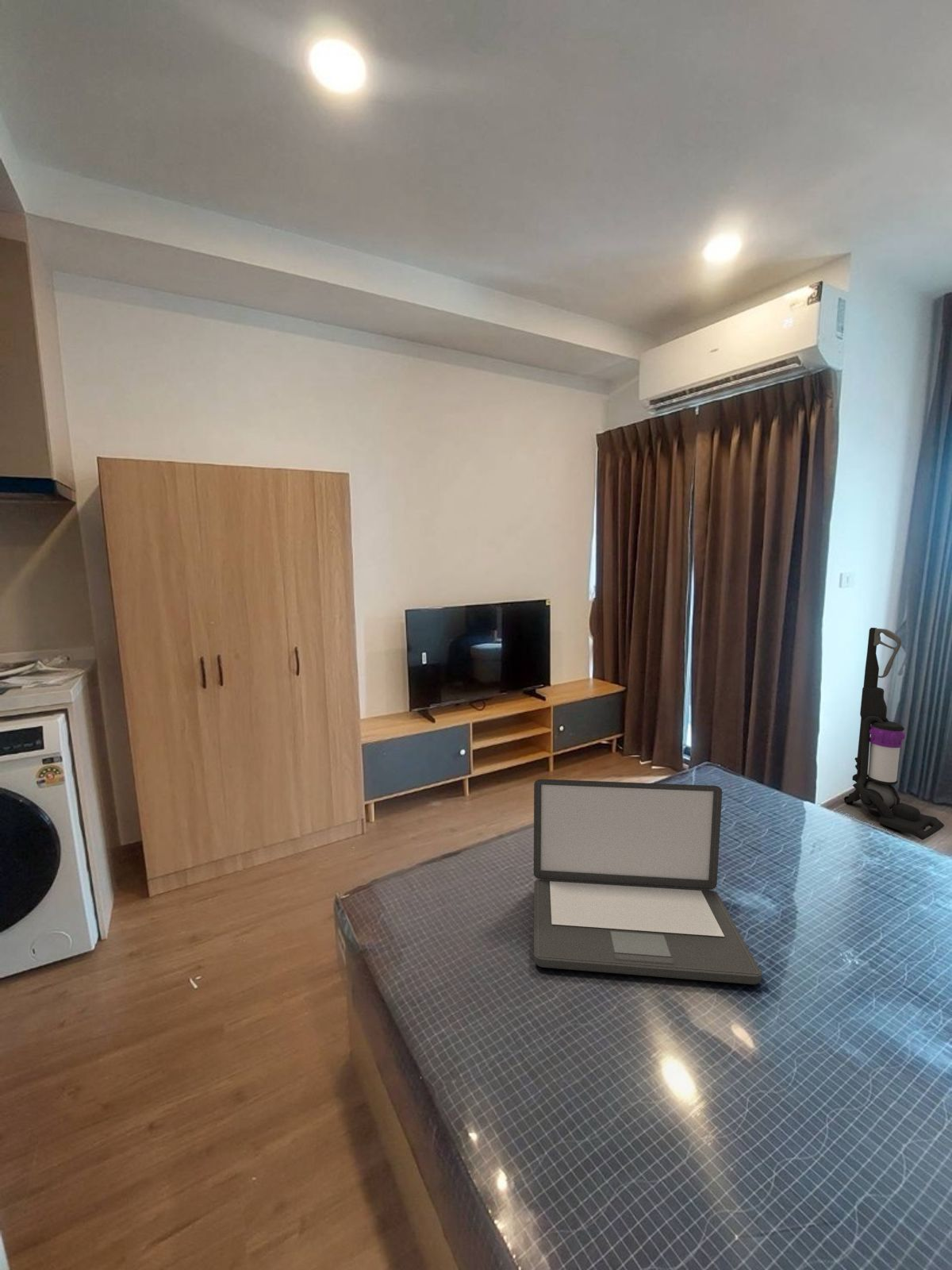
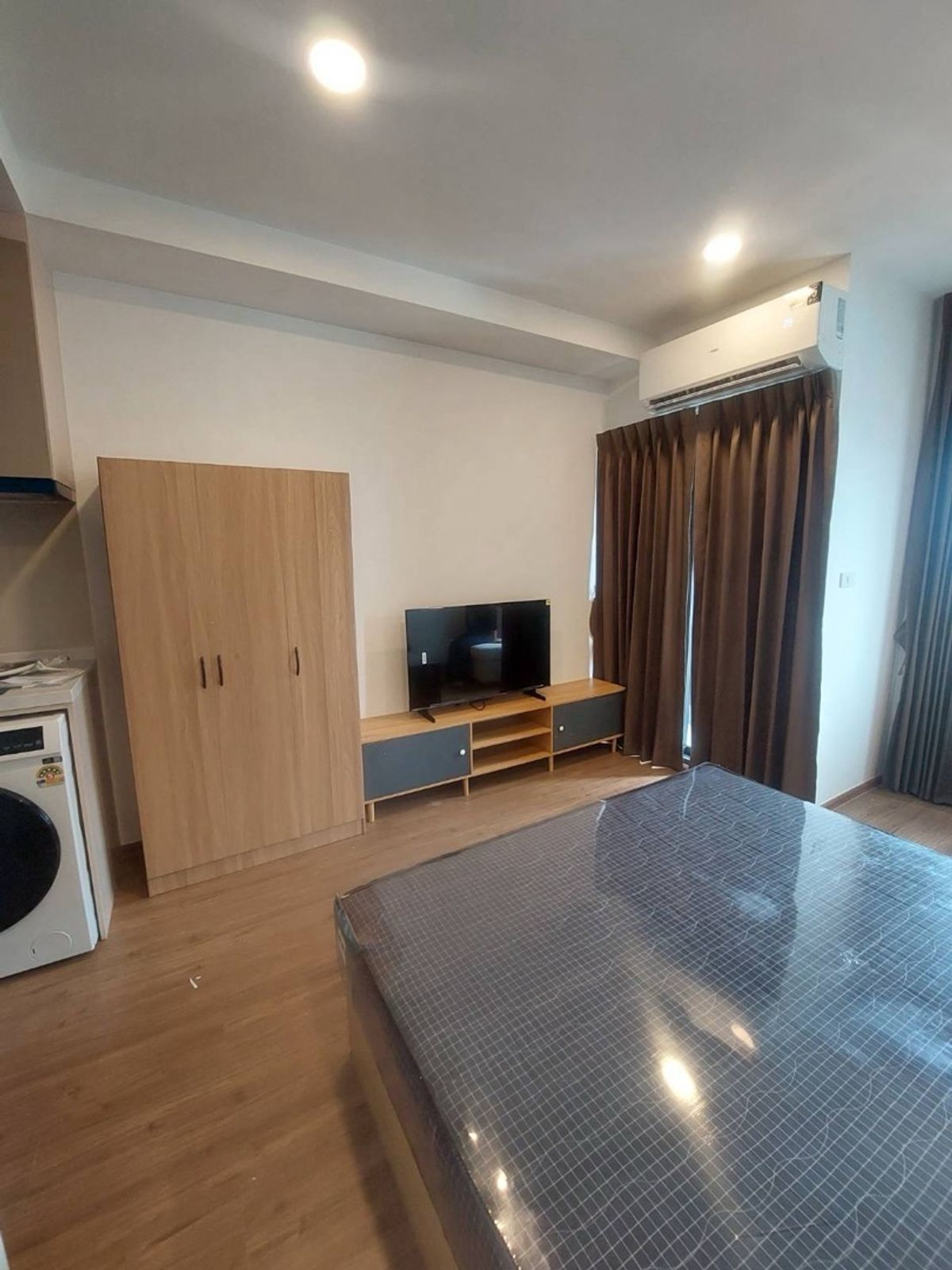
- vacuum cleaner [843,627,945,841]
- laptop [533,778,762,985]
